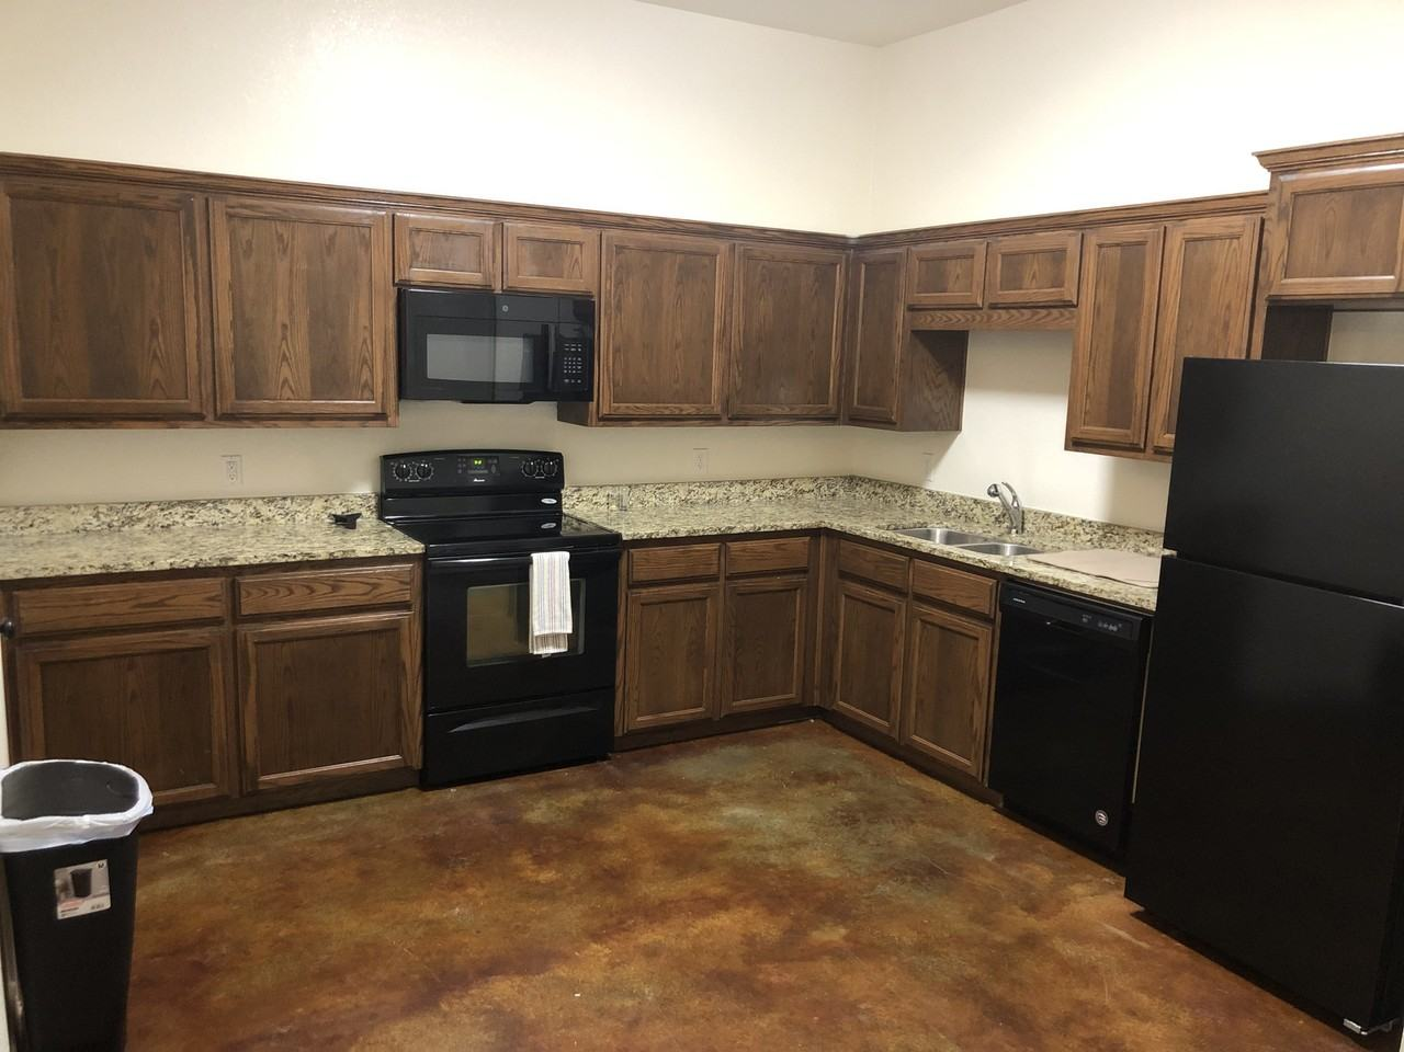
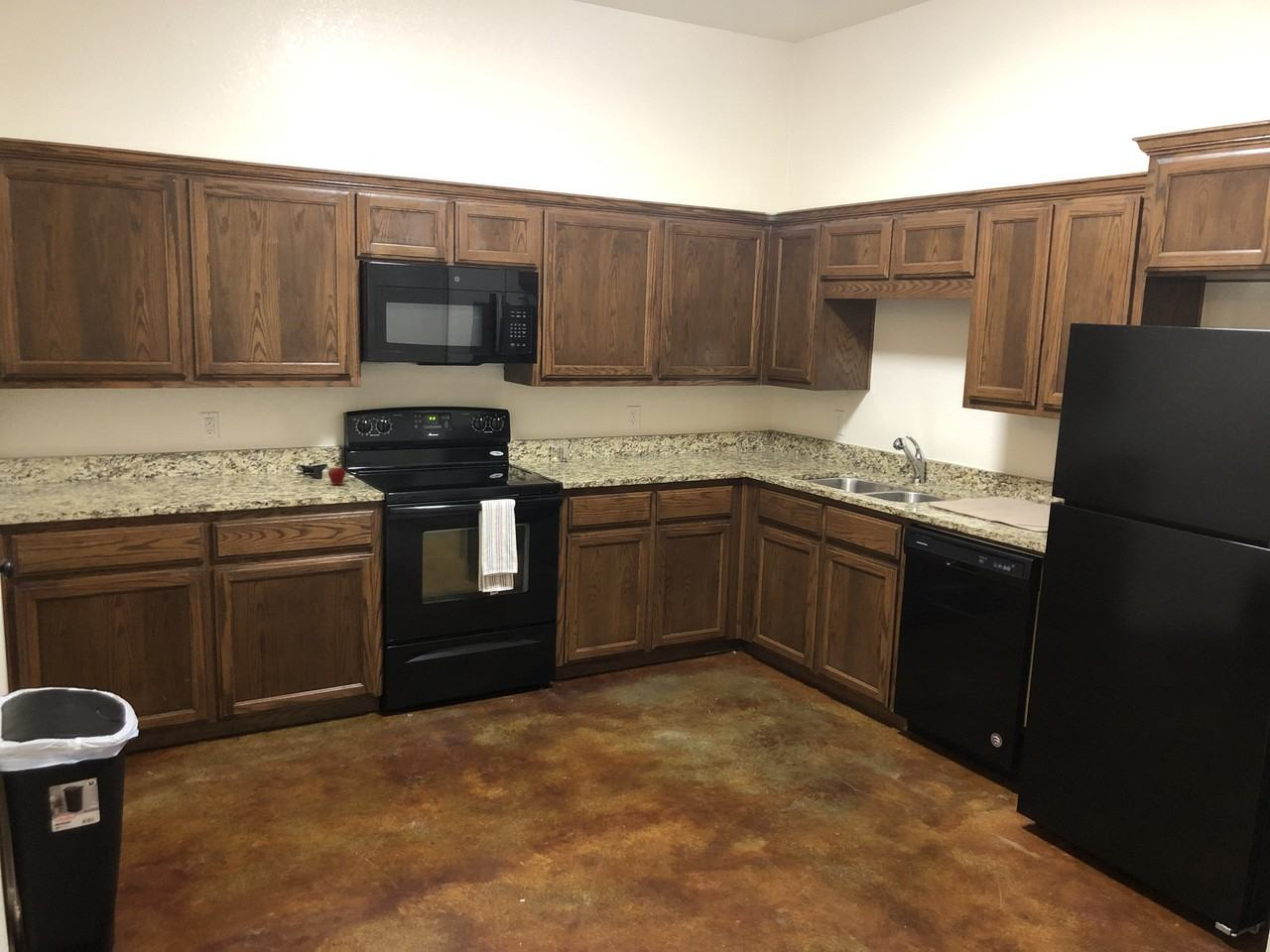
+ fruit [327,459,347,486]
